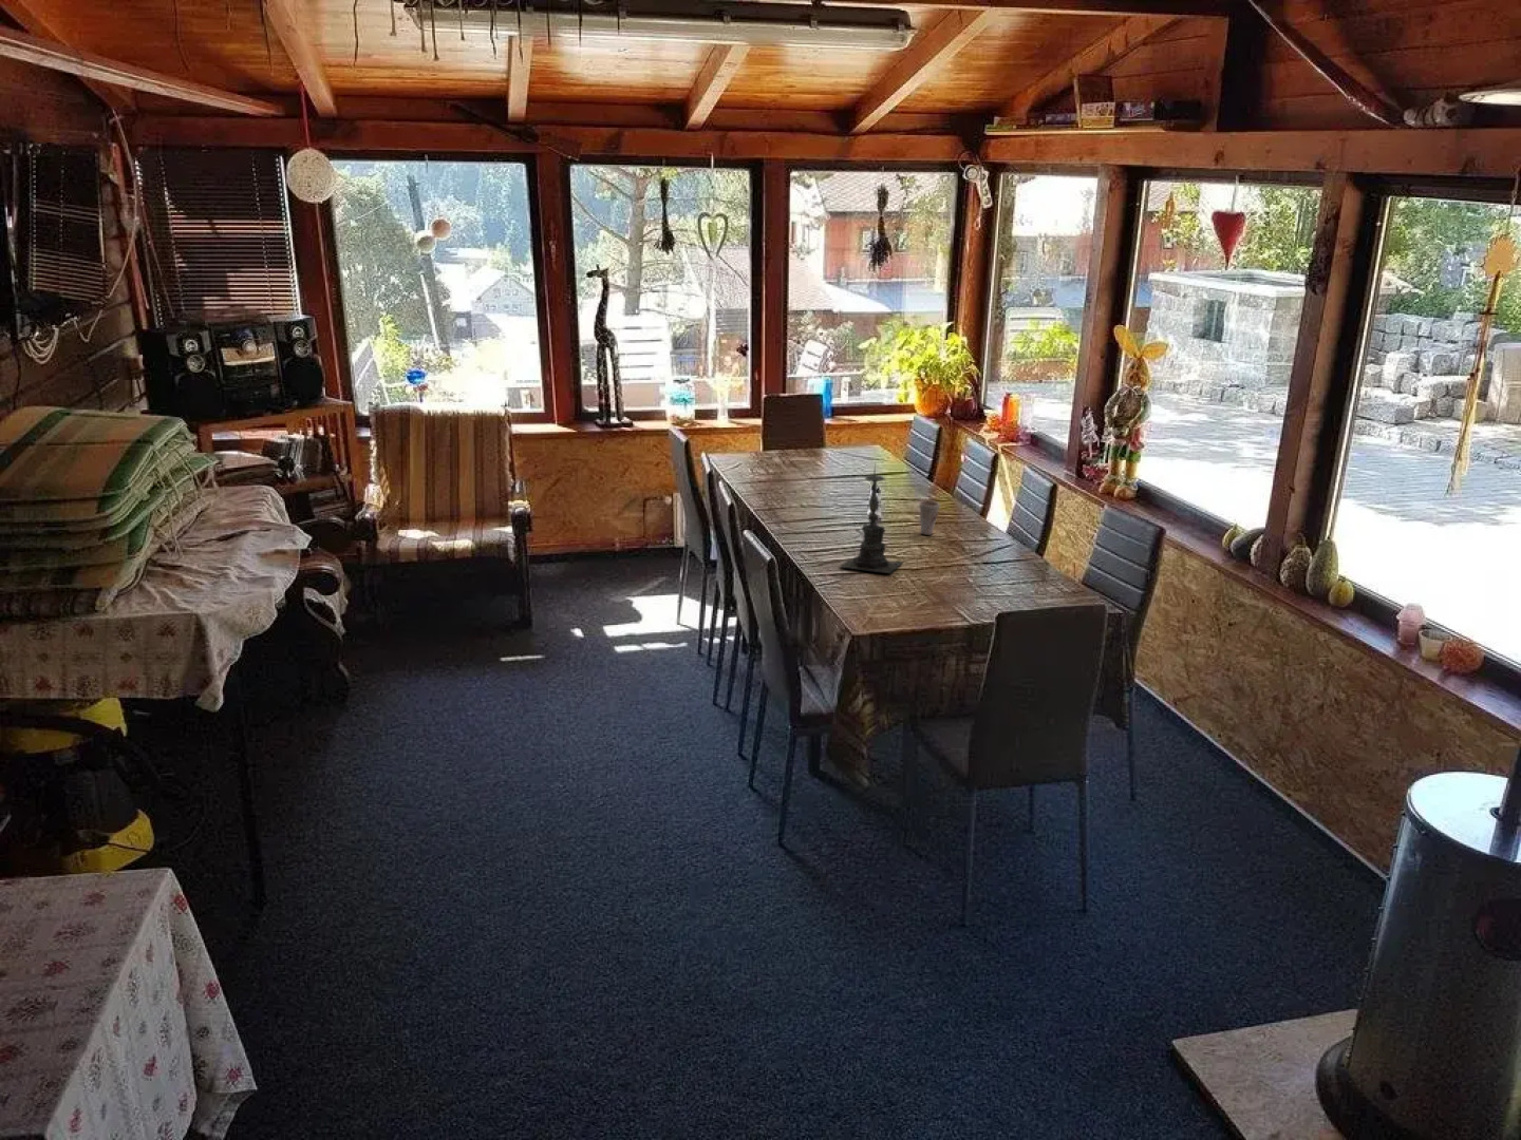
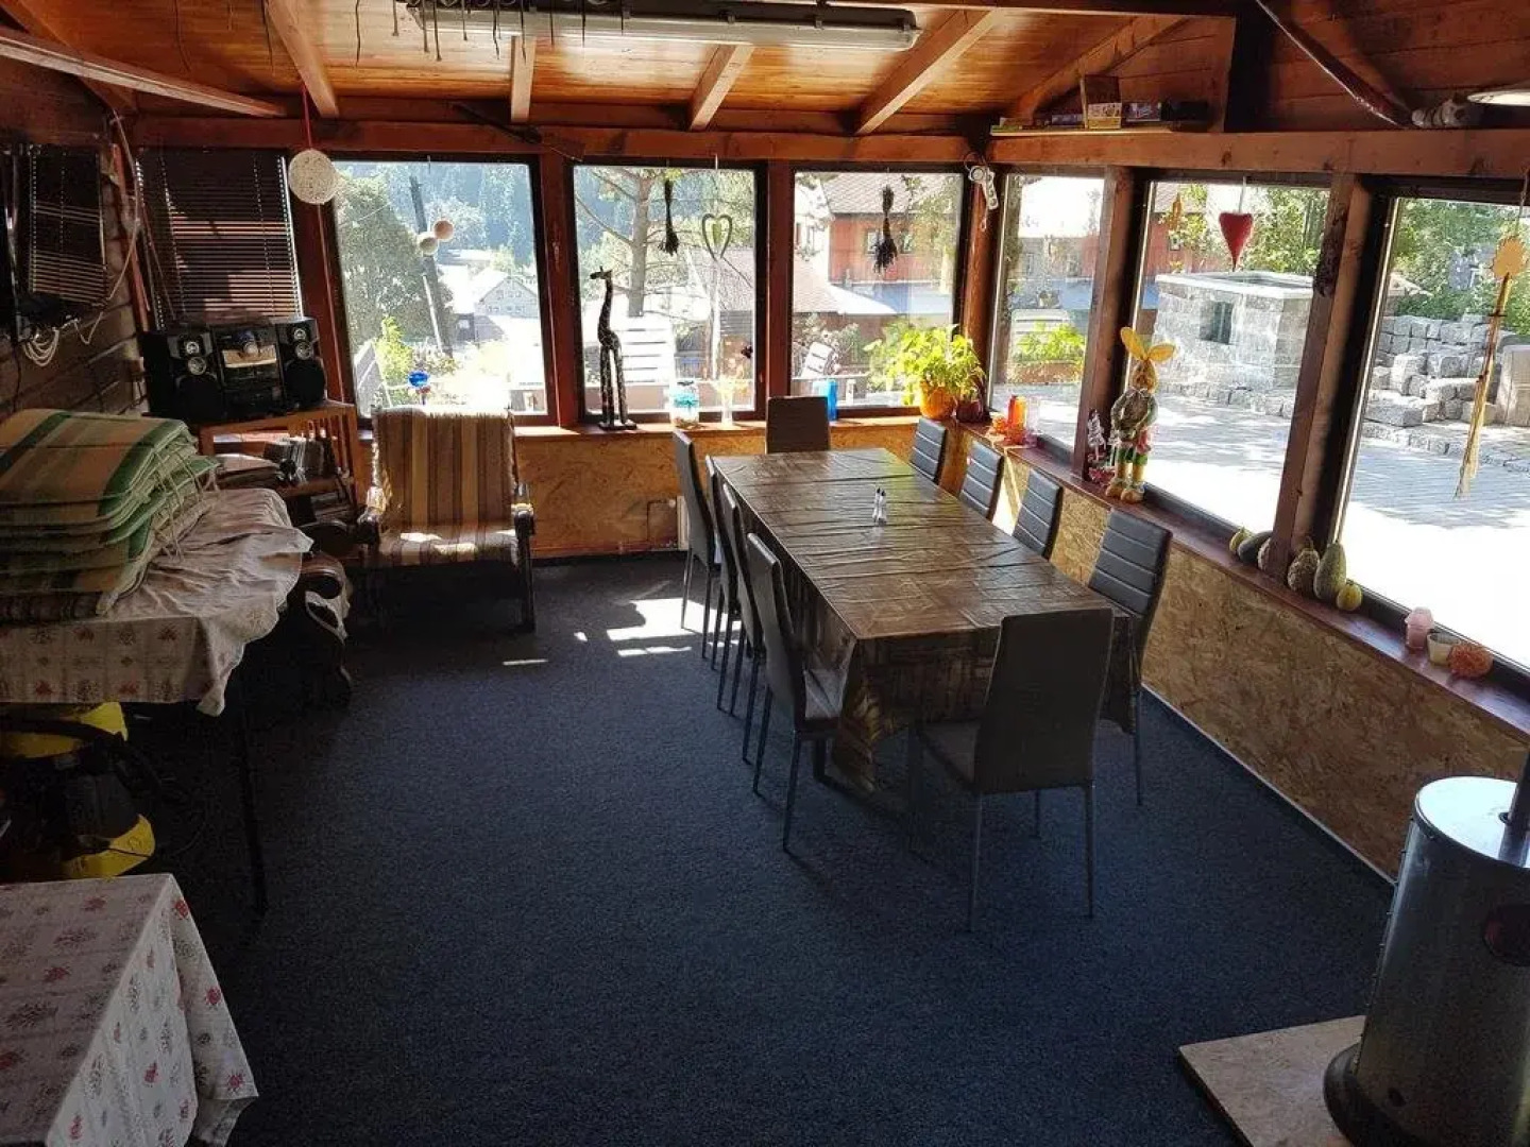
- candle holder [838,461,904,575]
- cup [917,499,941,536]
